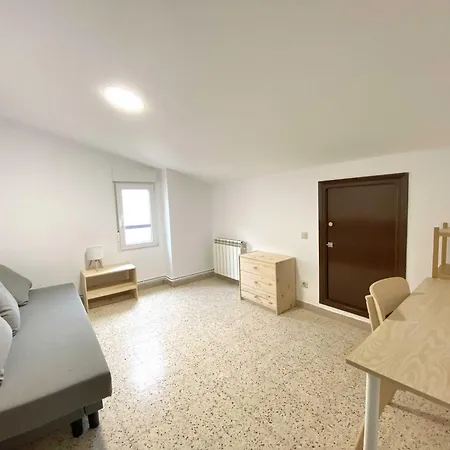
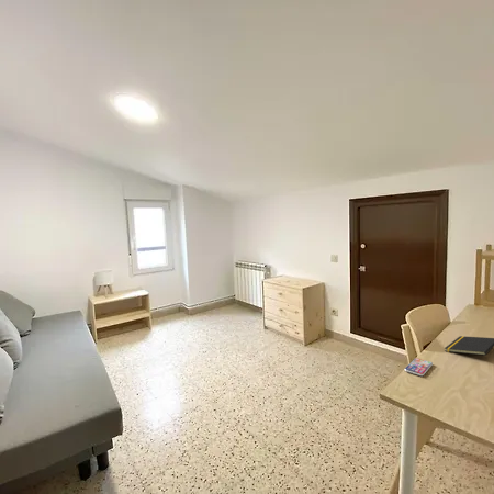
+ notepad [444,335,494,356]
+ smartphone [403,357,434,377]
